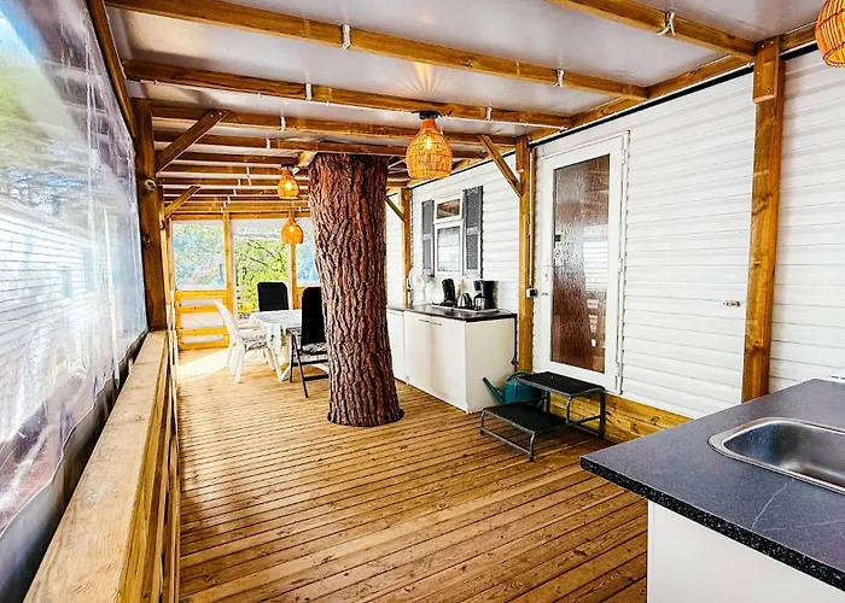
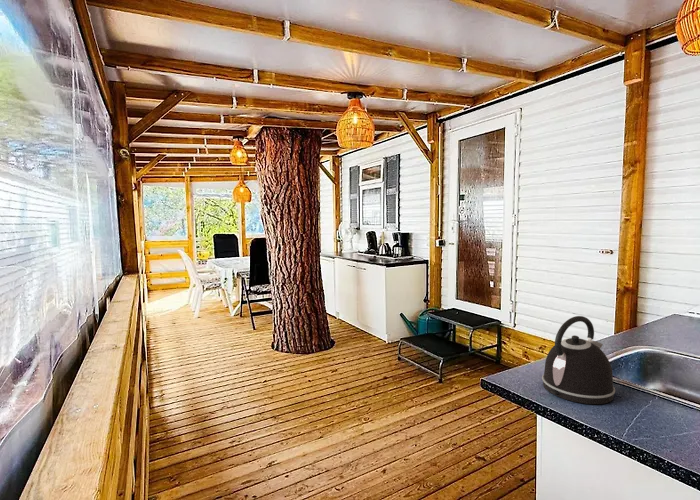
+ kettle [541,315,616,405]
